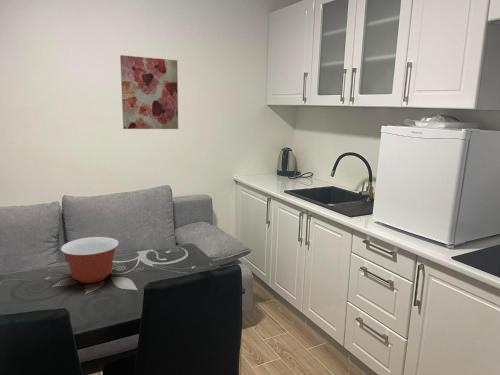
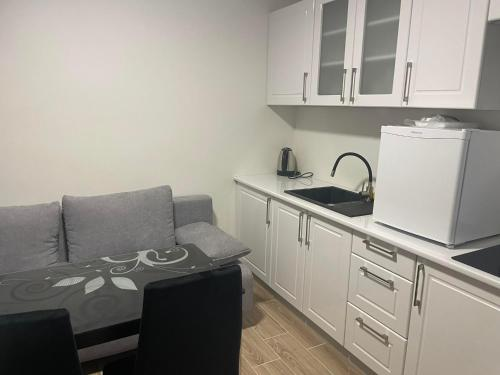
- mixing bowl [60,236,120,284]
- wall art [119,54,179,130]
